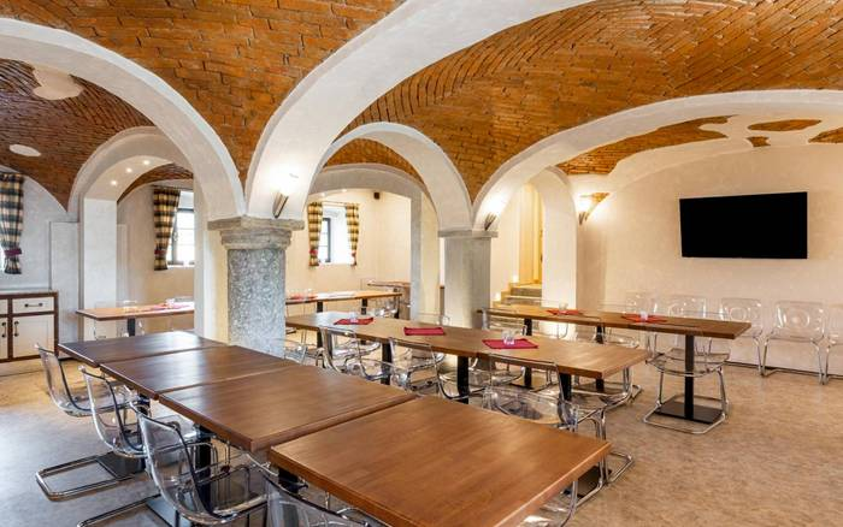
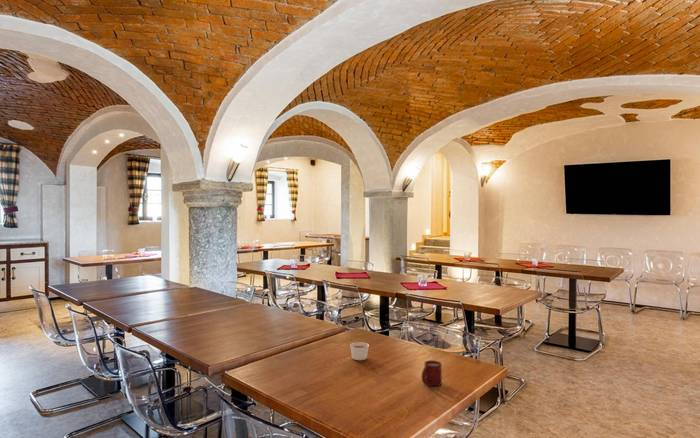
+ cup [420,359,443,387]
+ candle [349,341,370,361]
